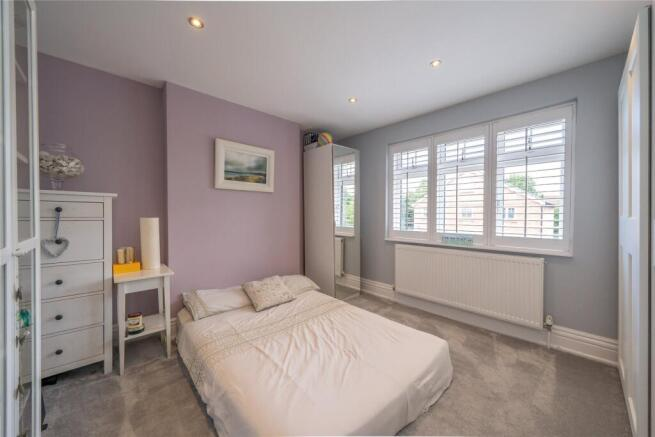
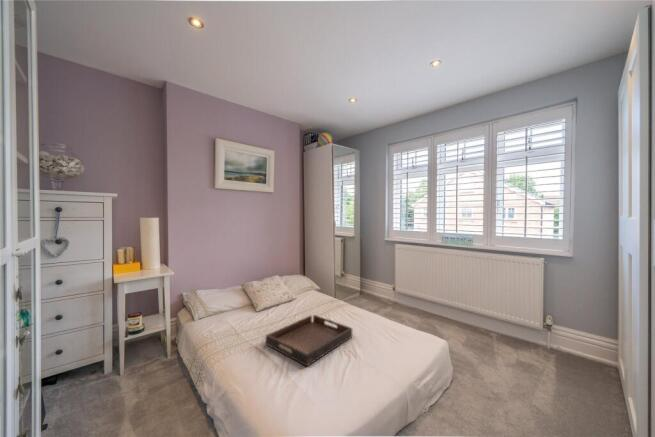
+ serving tray [265,314,353,367]
